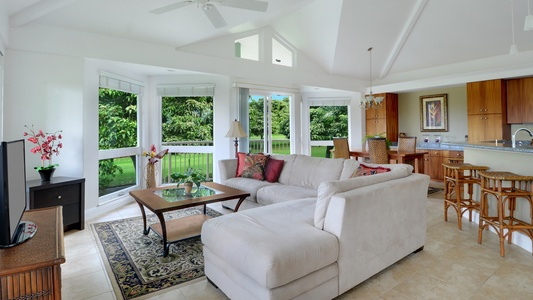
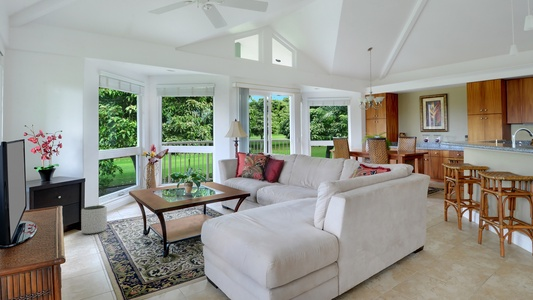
+ plant pot [80,205,108,235]
